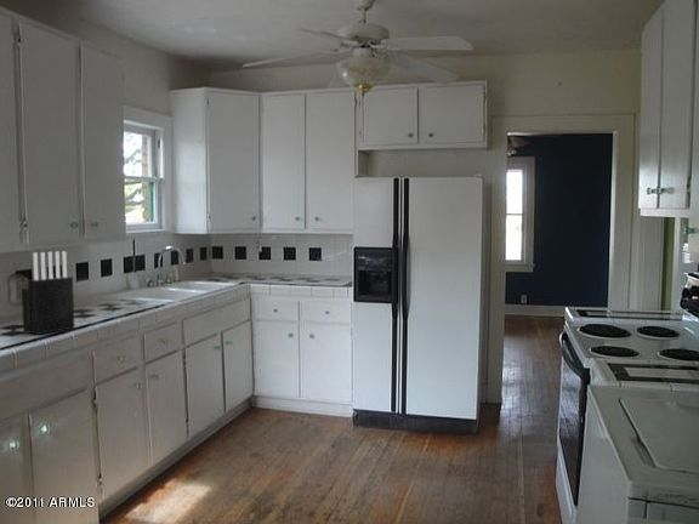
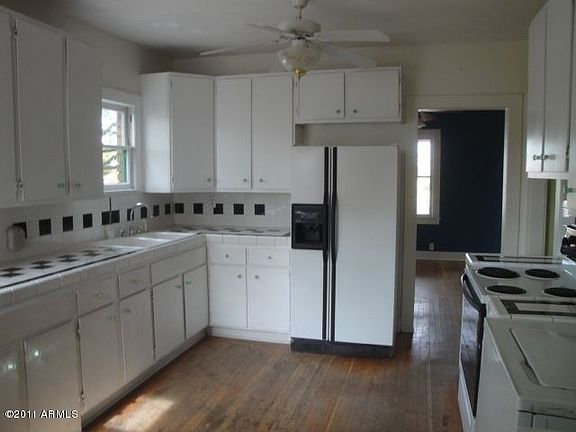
- knife block [21,250,75,336]
